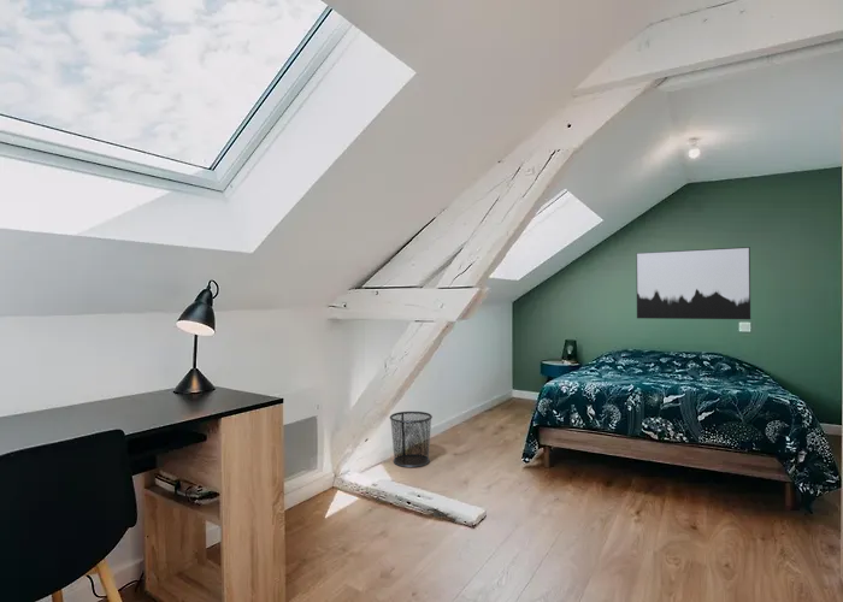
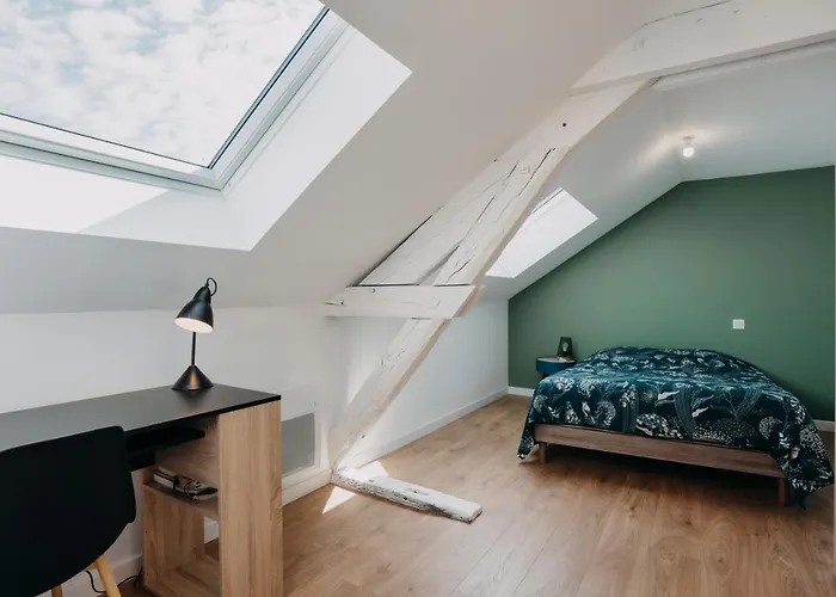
- waste bin [389,411,434,468]
- wall art [635,246,751,320]
